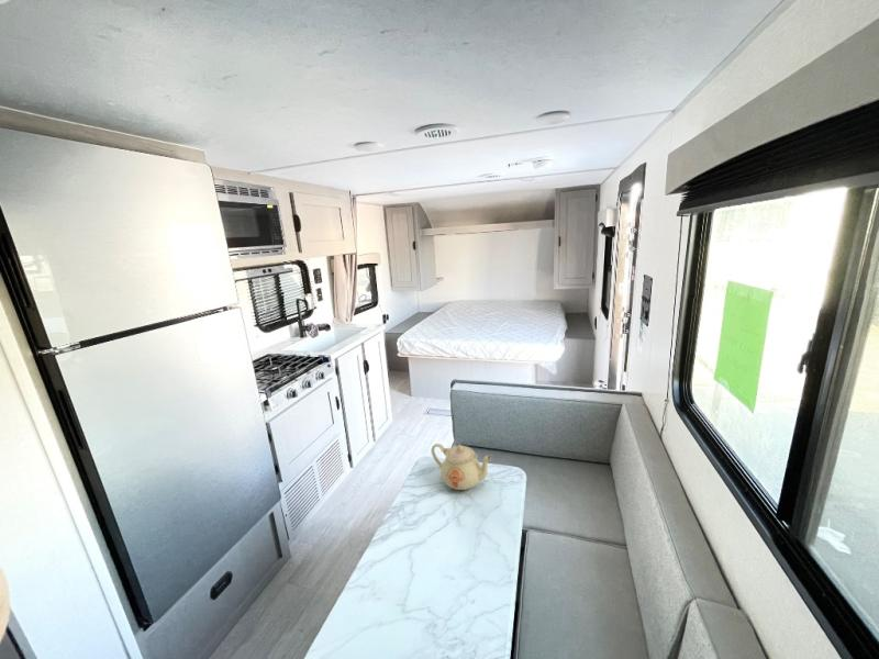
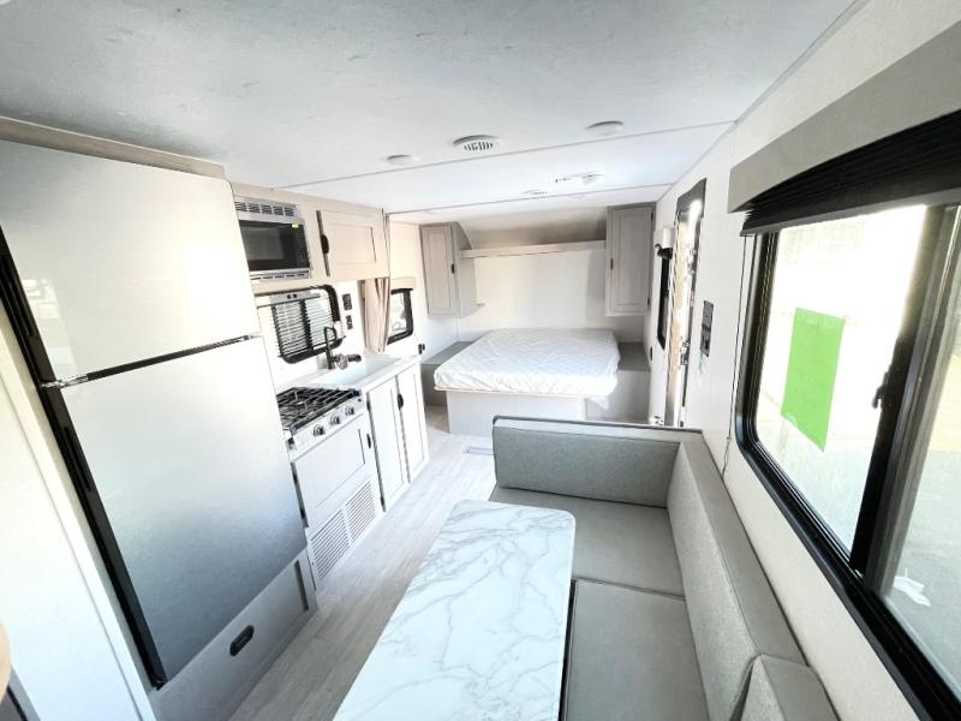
- teapot [431,443,492,491]
